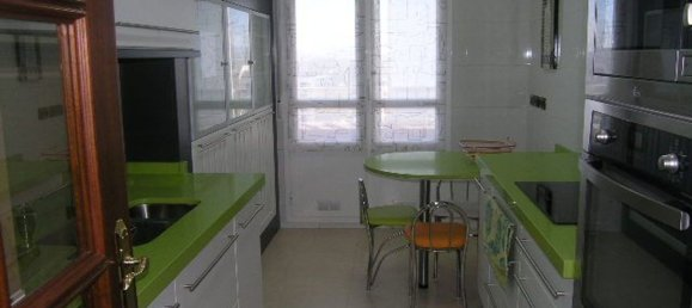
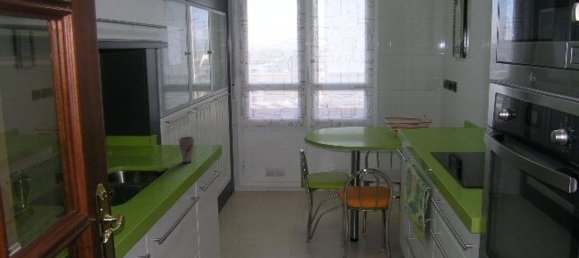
+ cup [177,135,196,164]
